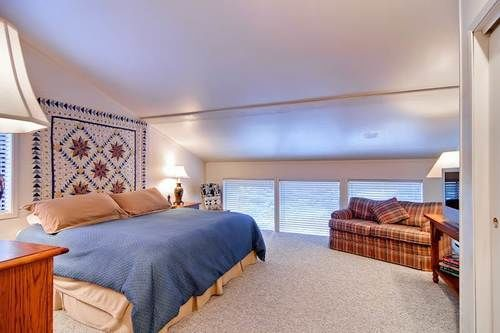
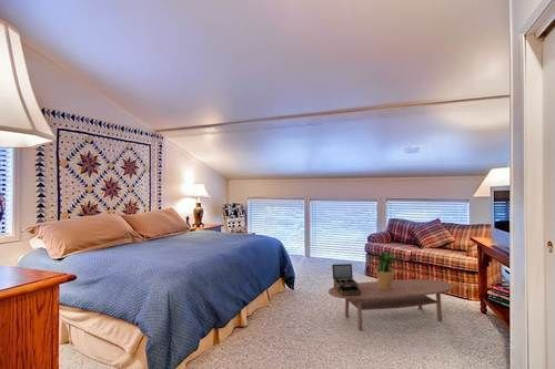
+ potted plant [366,250,405,289]
+ decorative box [331,263,361,296]
+ coffee table [327,278,454,330]
